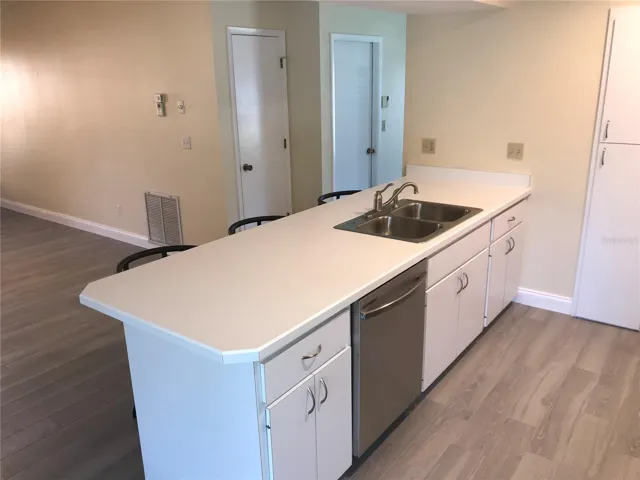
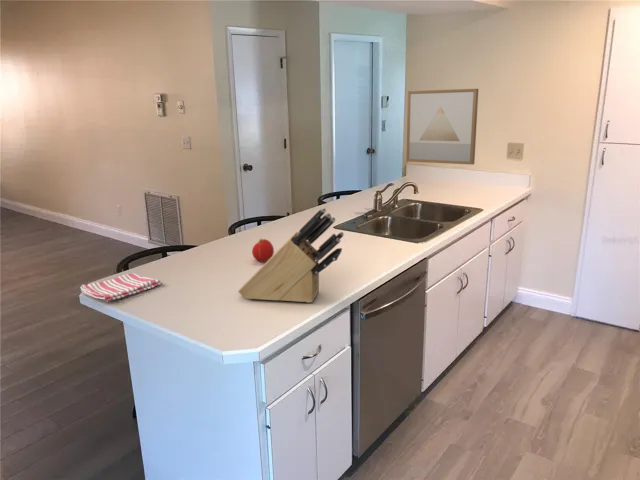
+ dish towel [79,272,163,303]
+ wall art [405,88,479,166]
+ fruit [251,237,275,263]
+ knife block [237,207,345,304]
